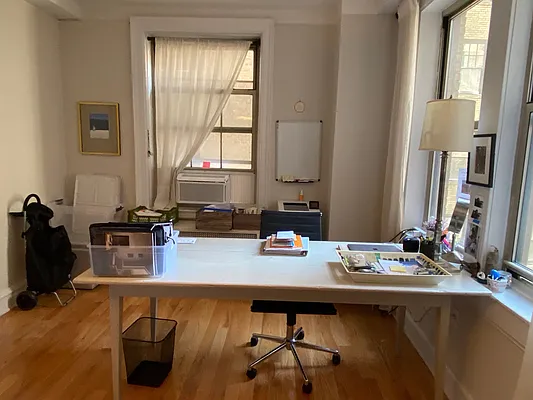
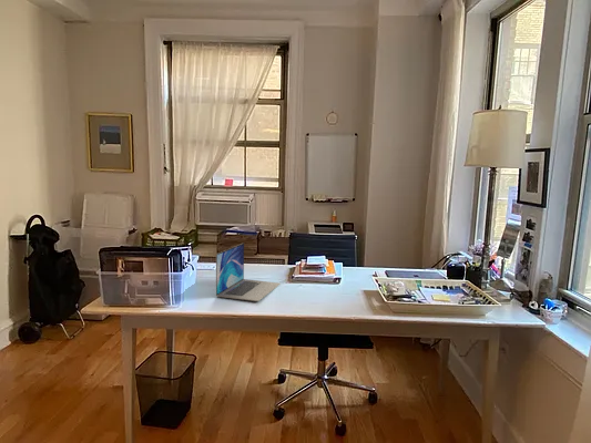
+ laptop [215,243,282,302]
